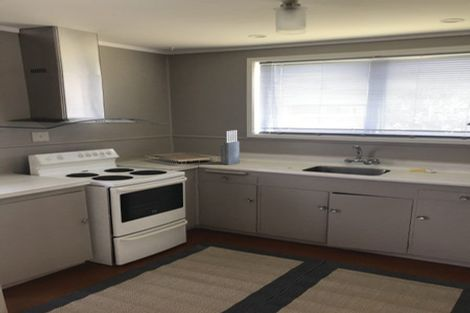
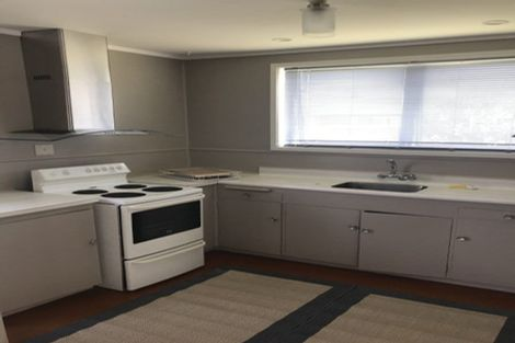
- knife block [220,129,240,166]
